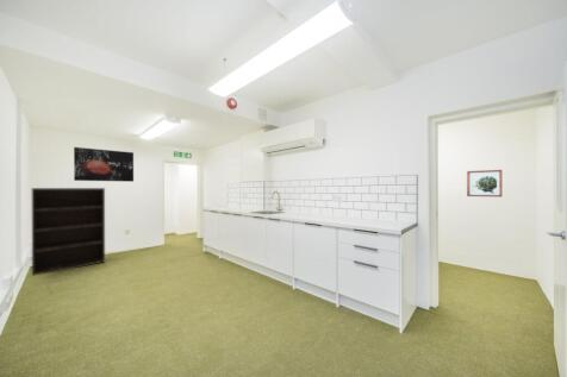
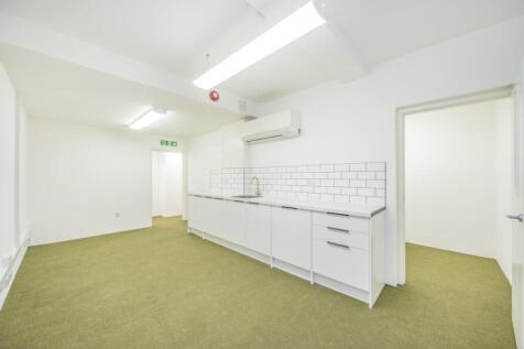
- wall art [73,146,135,183]
- bookshelf [31,187,106,277]
- wall art [466,169,504,199]
